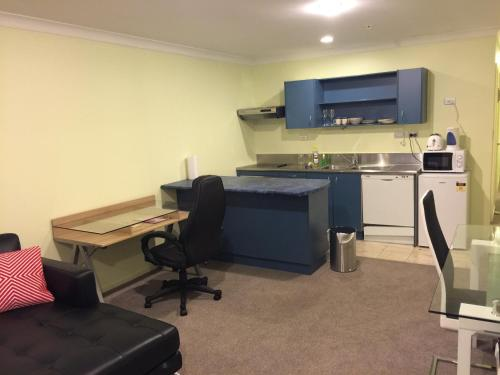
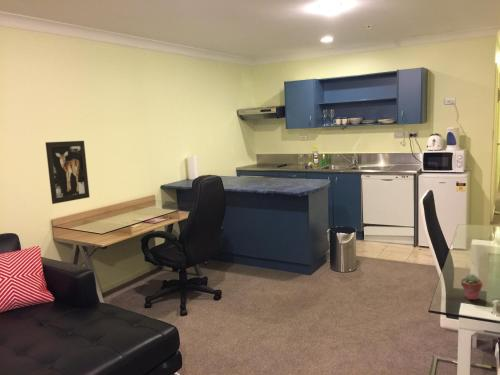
+ potted succulent [460,273,483,301]
+ wall art [45,140,91,205]
